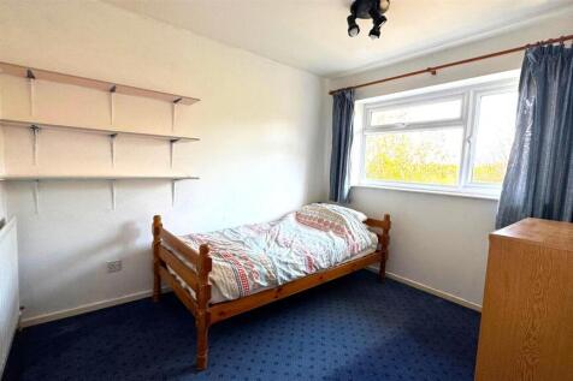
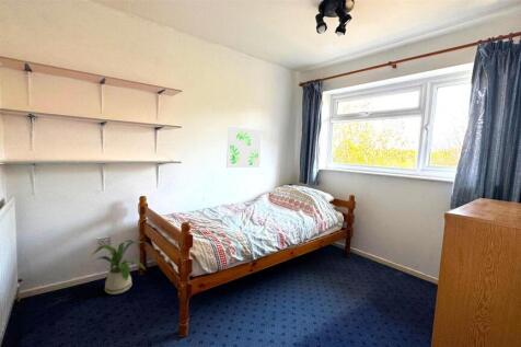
+ house plant [90,239,147,296]
+ wall art [225,126,263,170]
